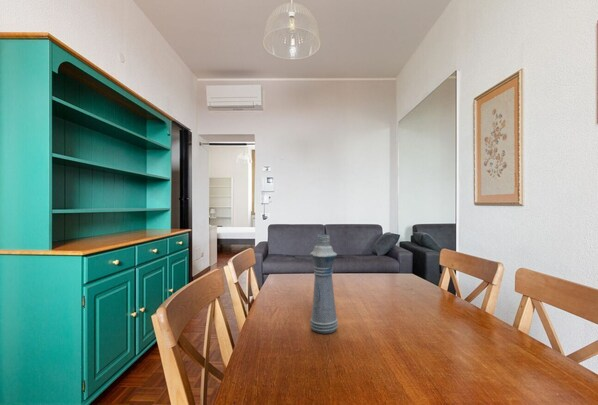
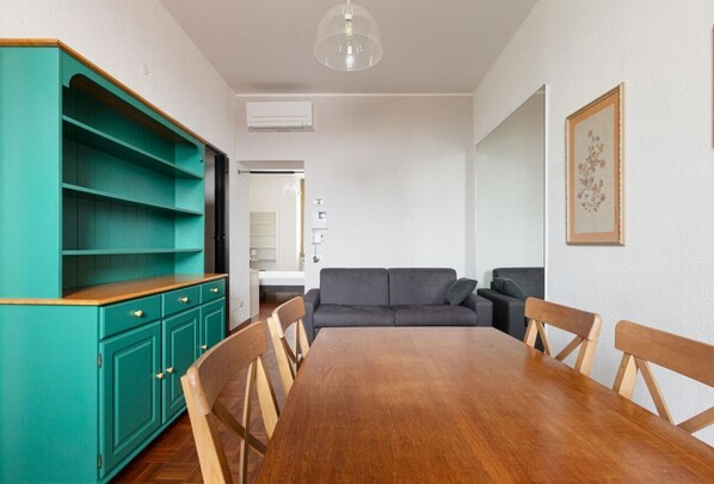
- bottle [309,233,339,335]
